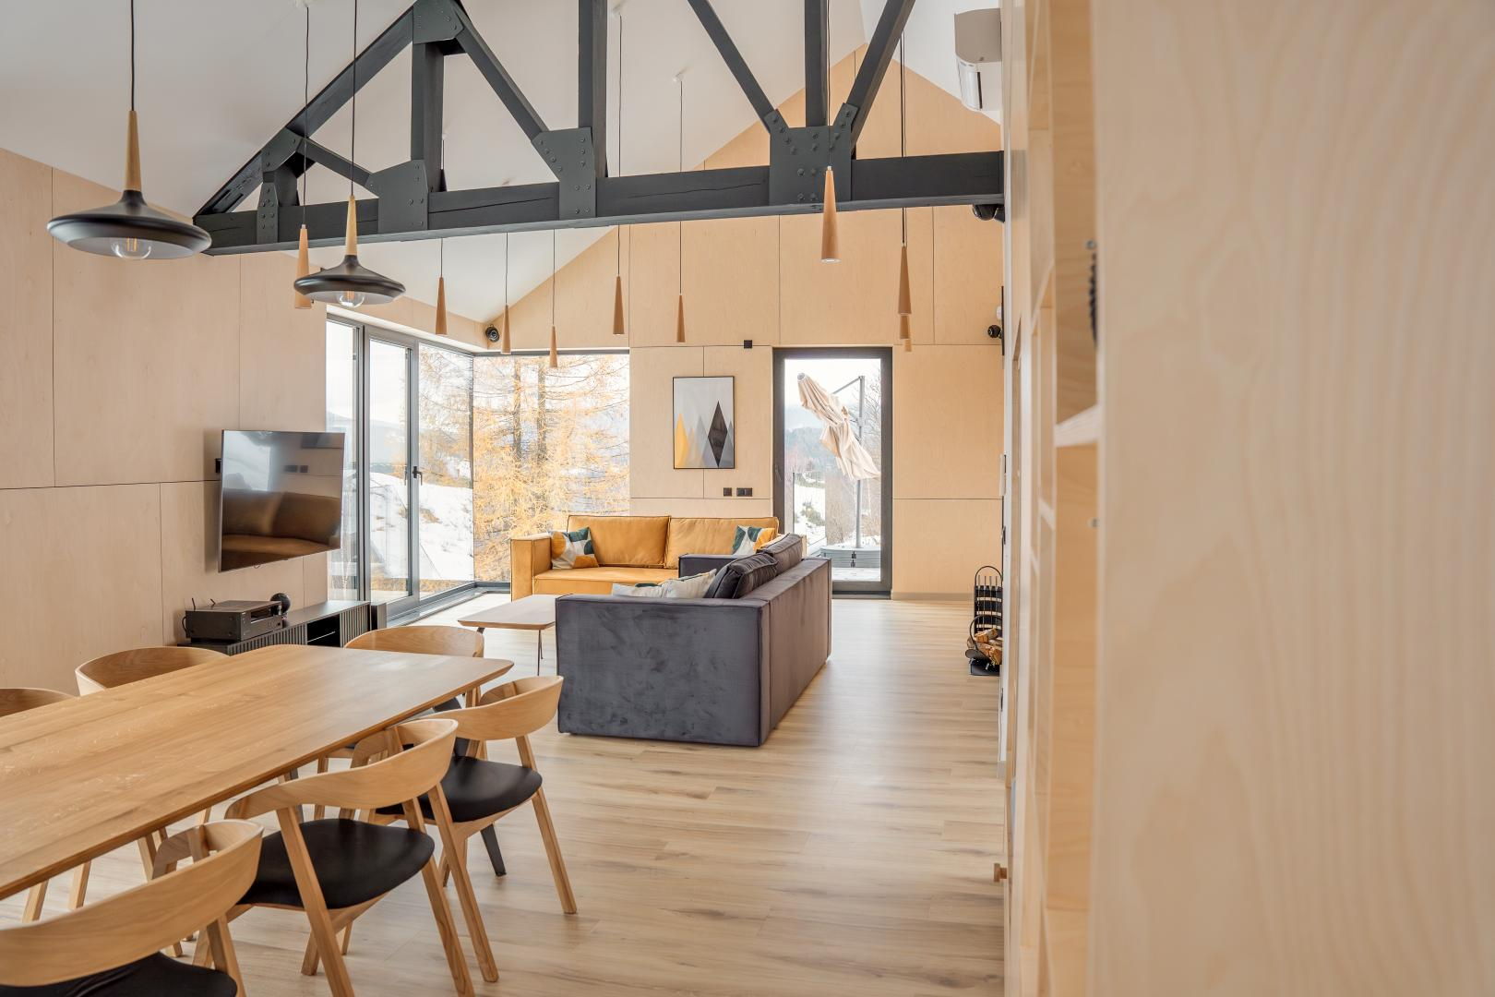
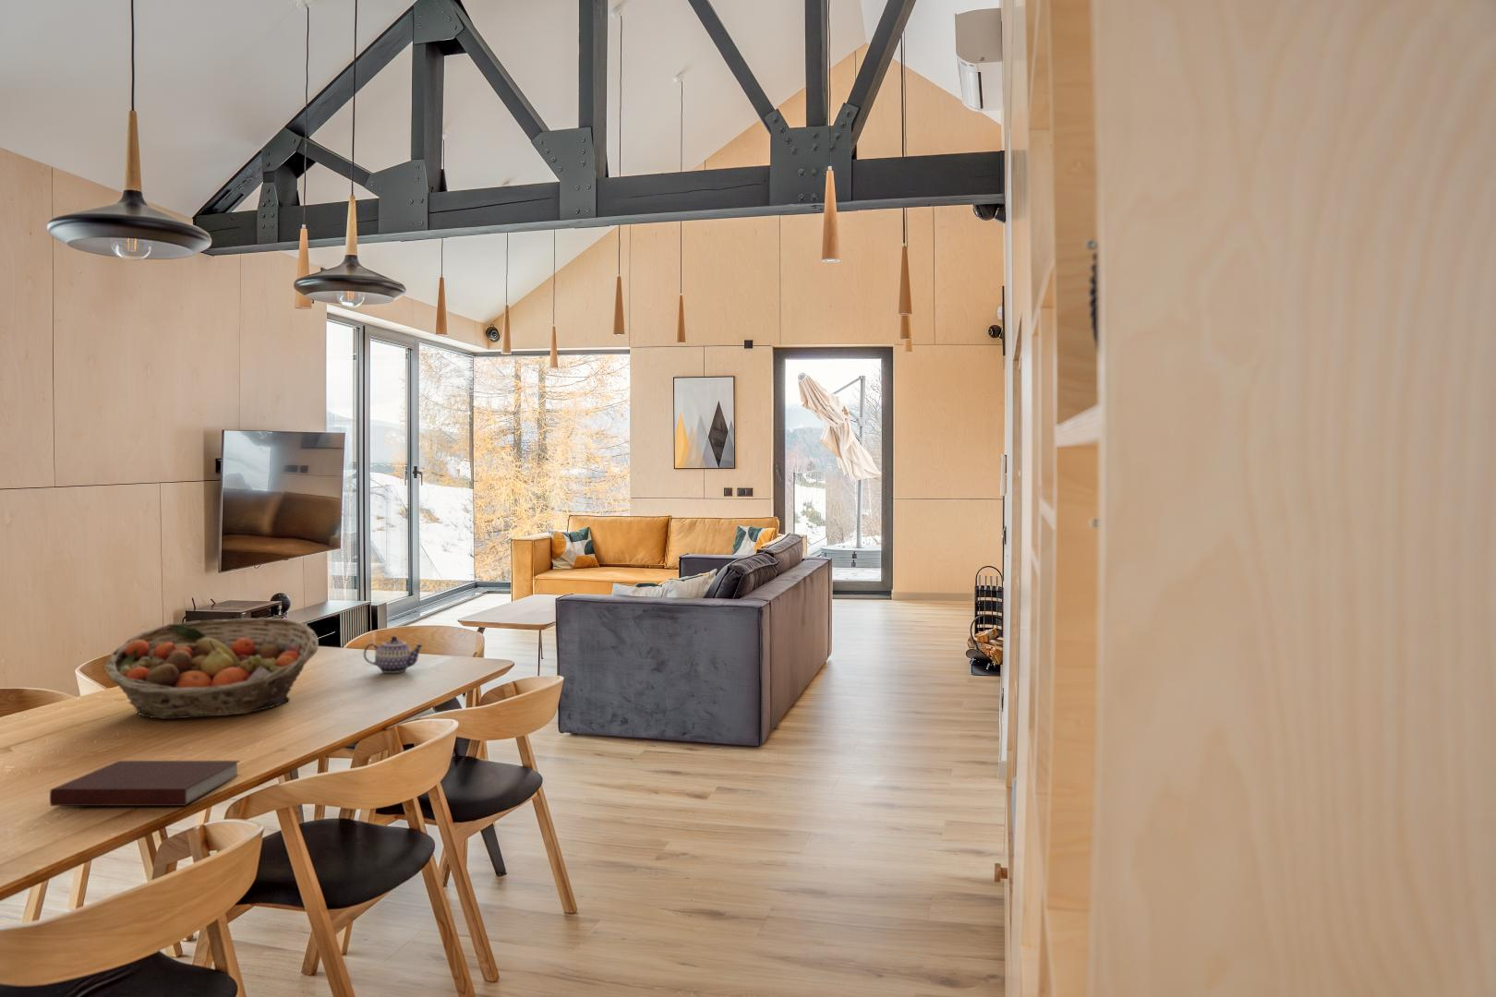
+ notebook [49,760,242,807]
+ fruit basket [104,616,319,720]
+ teapot [363,635,424,674]
